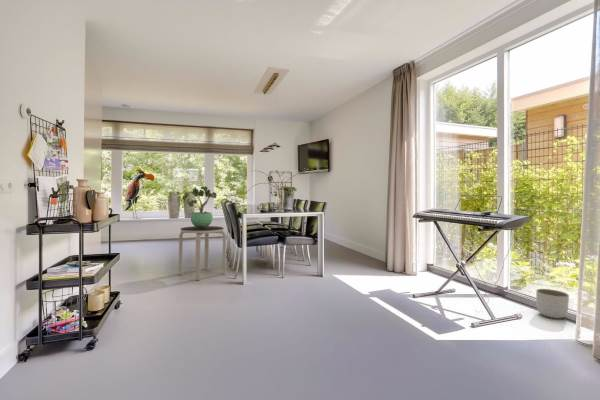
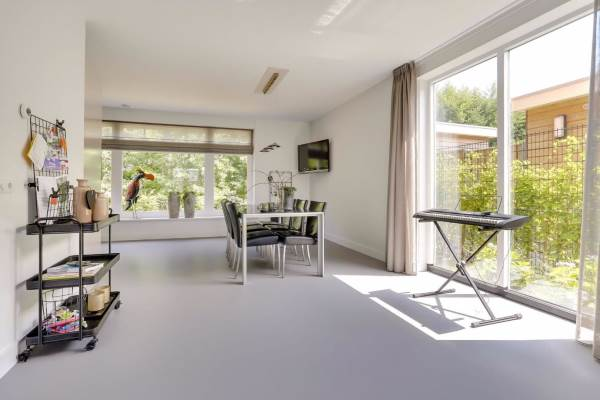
- potted plant [187,185,218,228]
- side table [178,225,227,281]
- planter [535,288,570,320]
